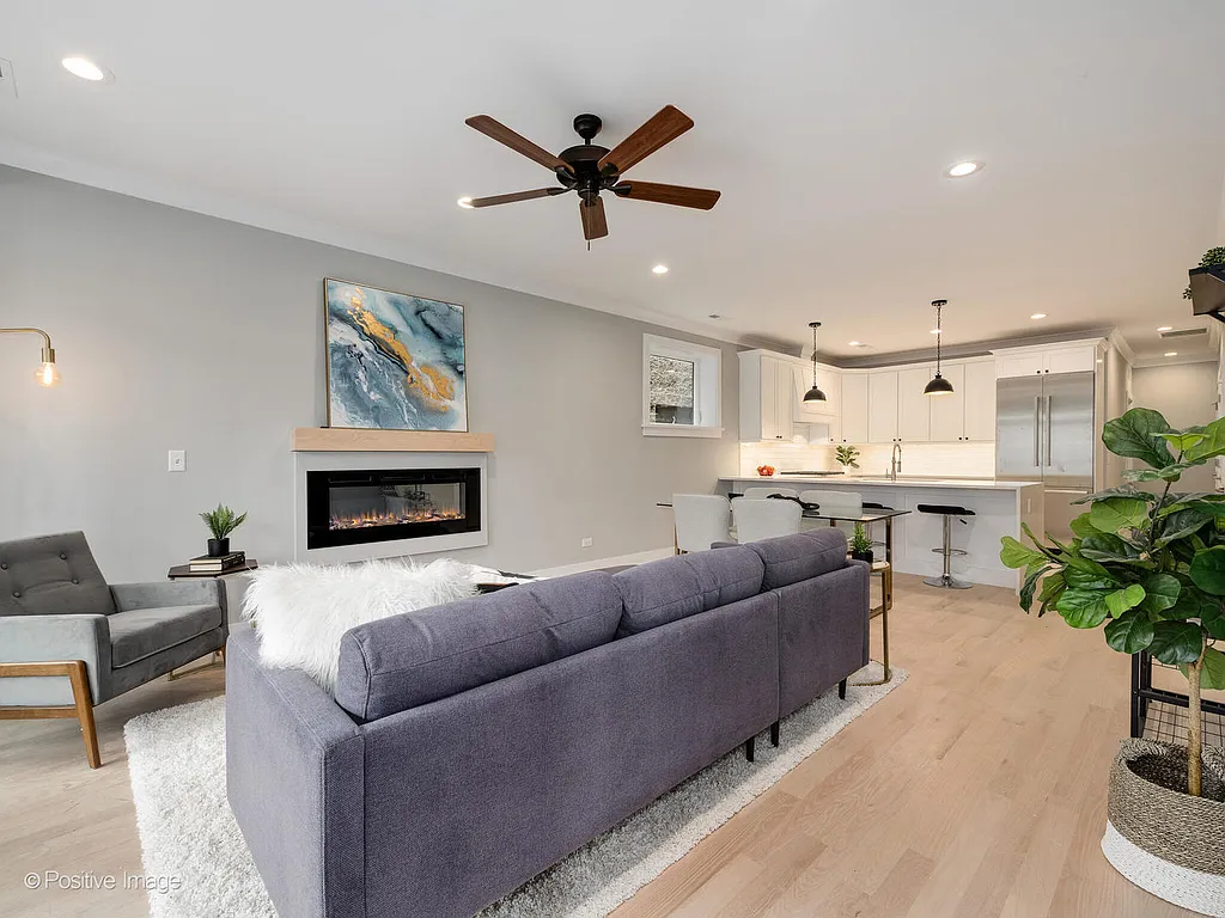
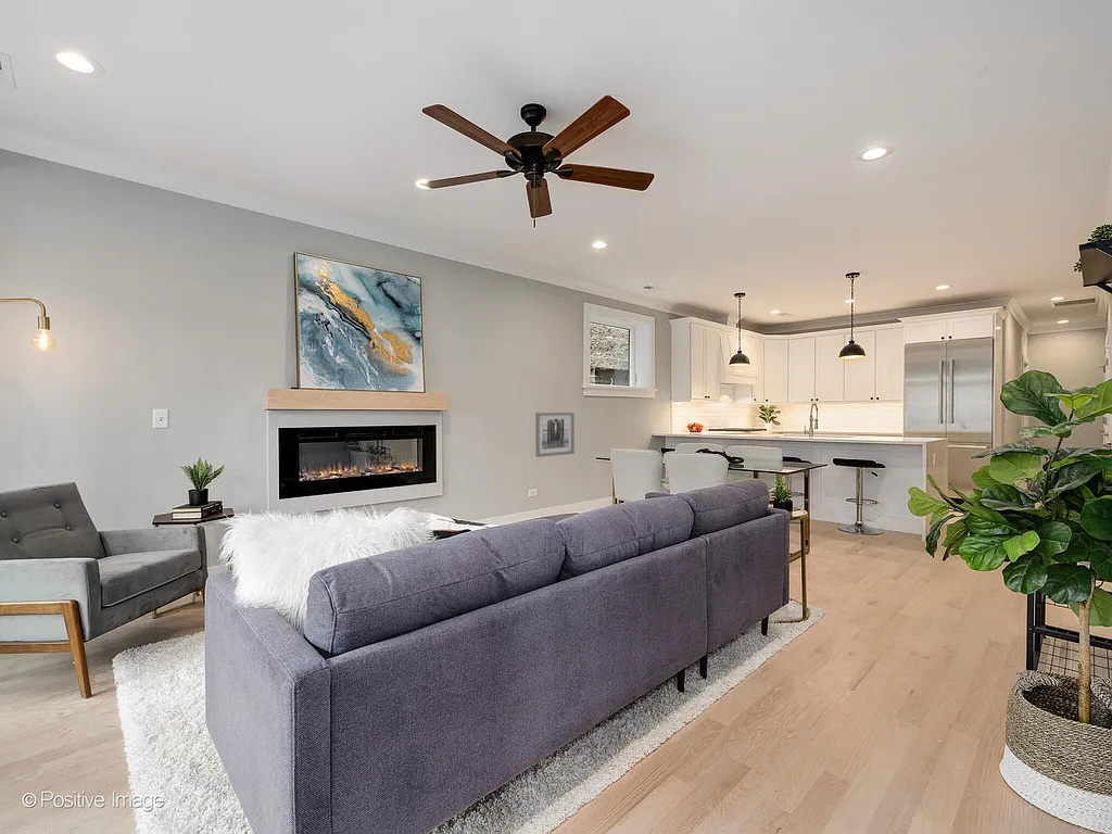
+ wall art [534,410,576,458]
